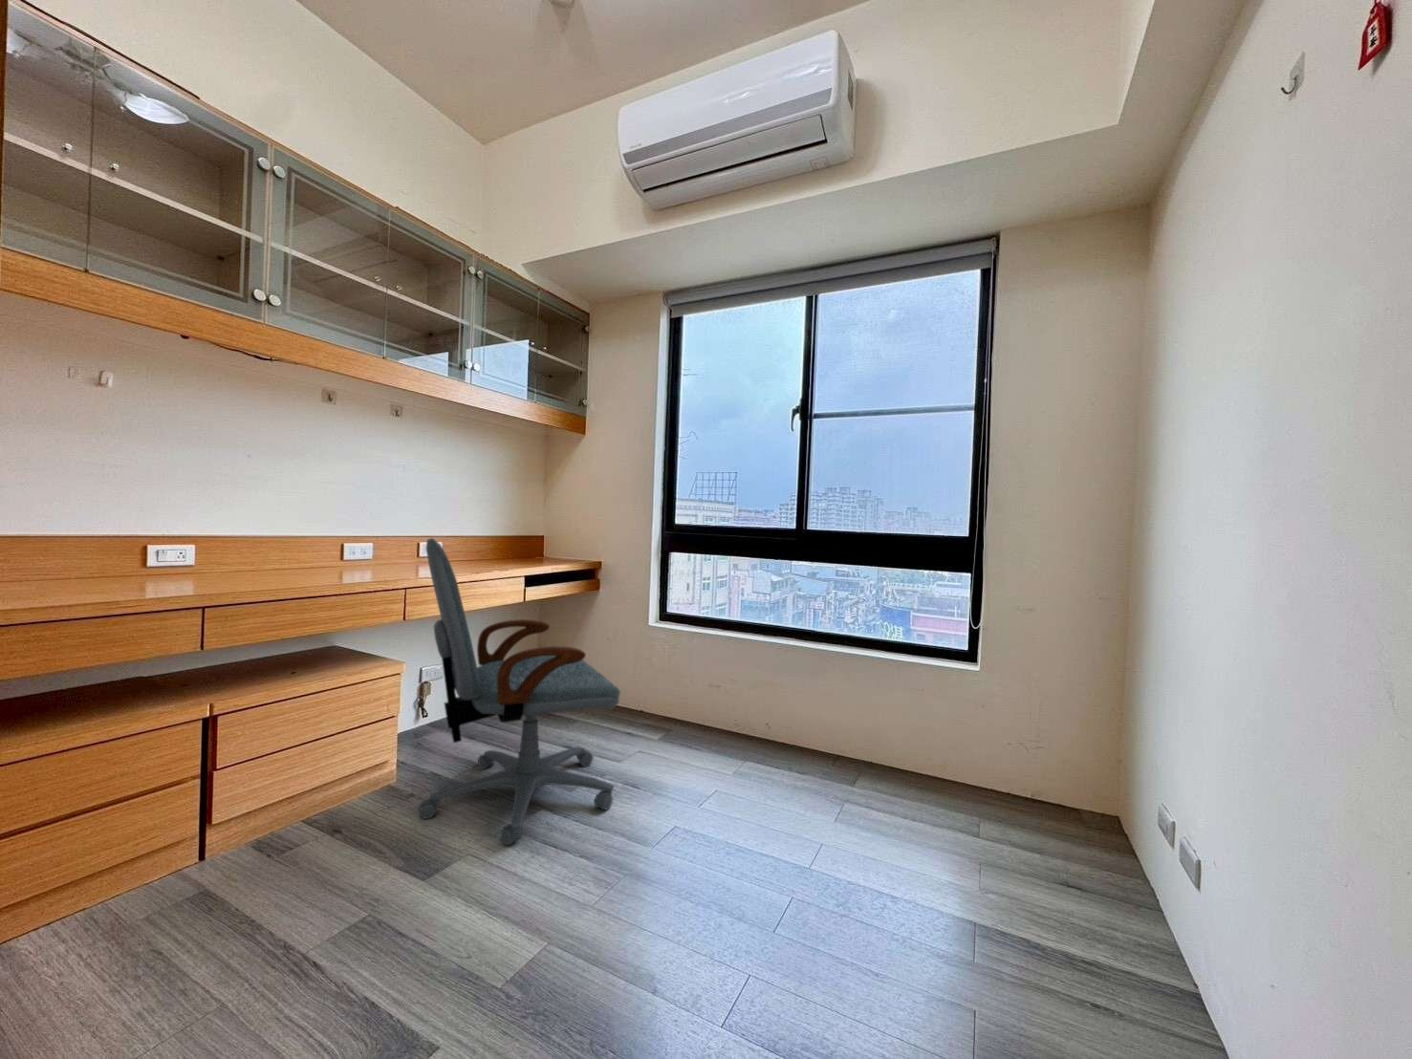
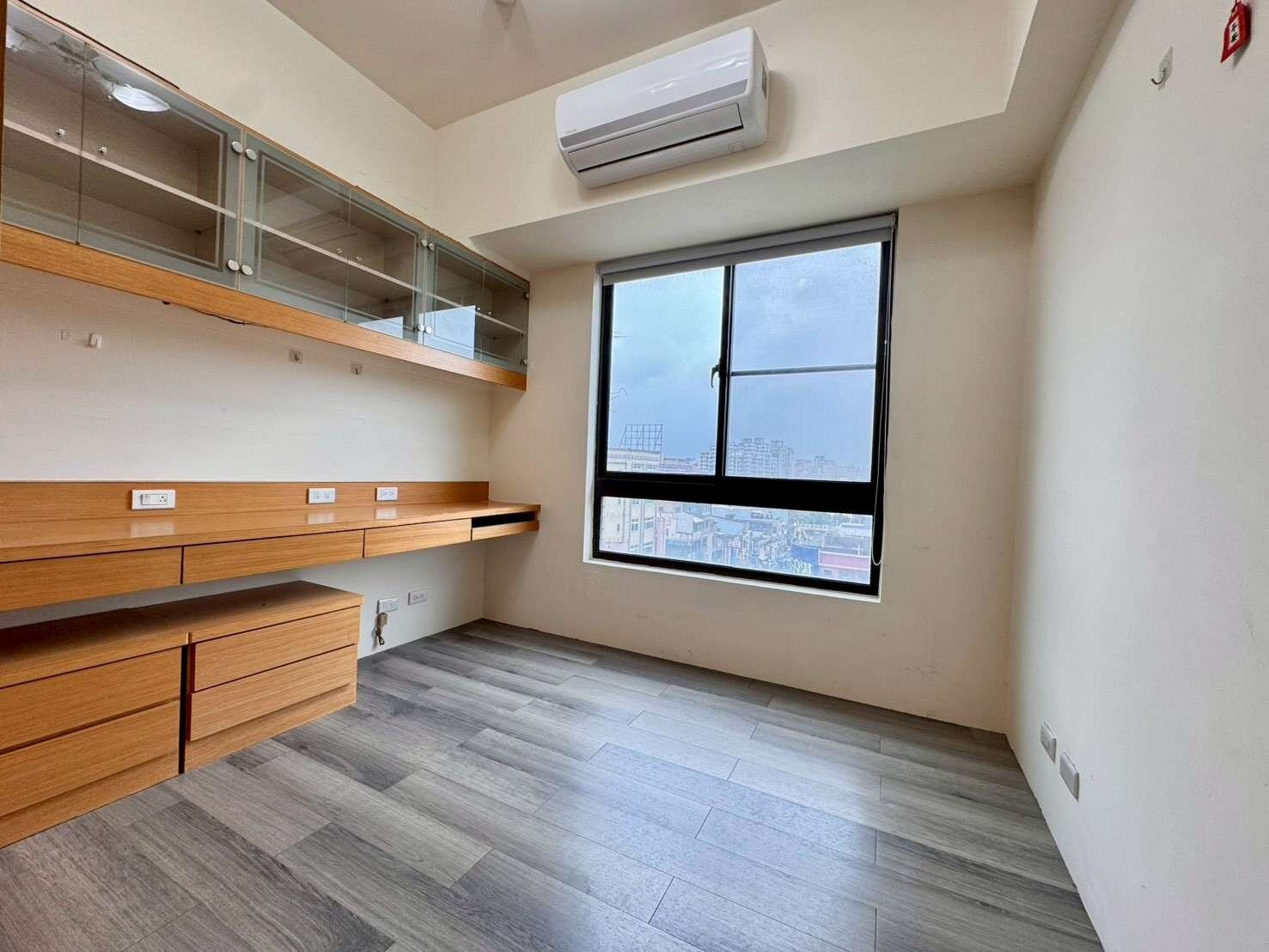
- office chair [417,537,621,845]
